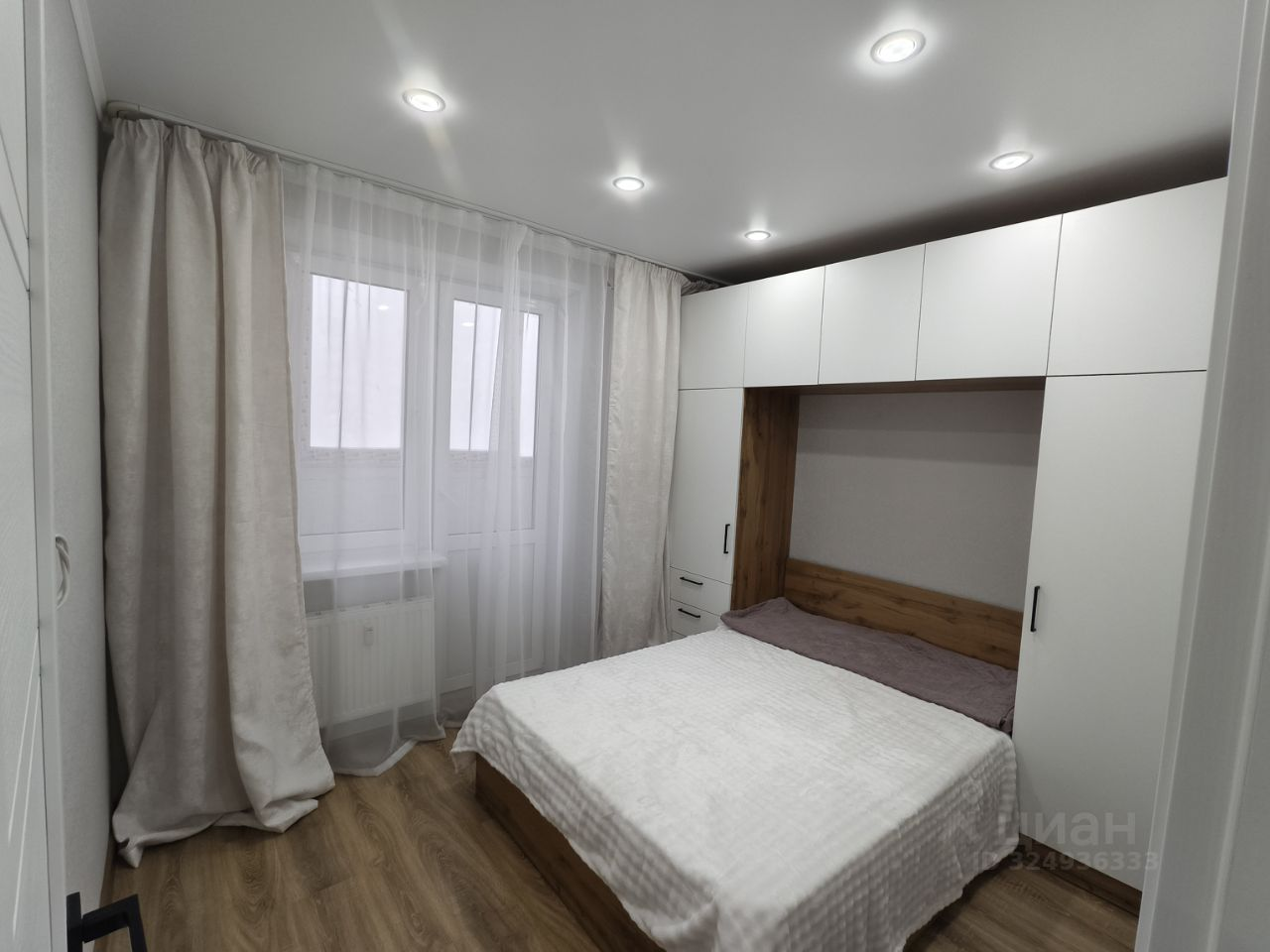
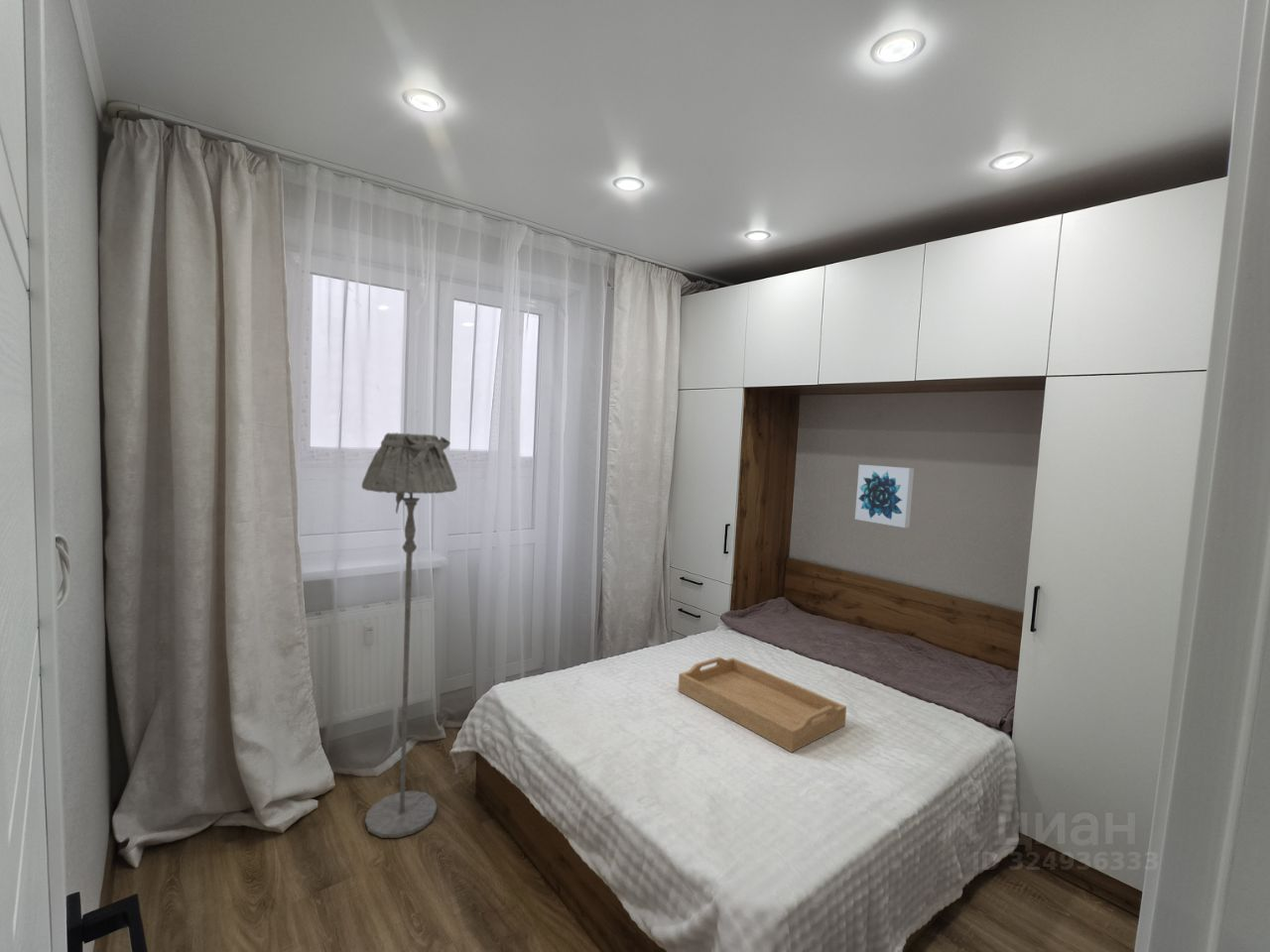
+ serving tray [677,656,847,754]
+ floor lamp [361,431,458,839]
+ wall art [854,464,915,529]
